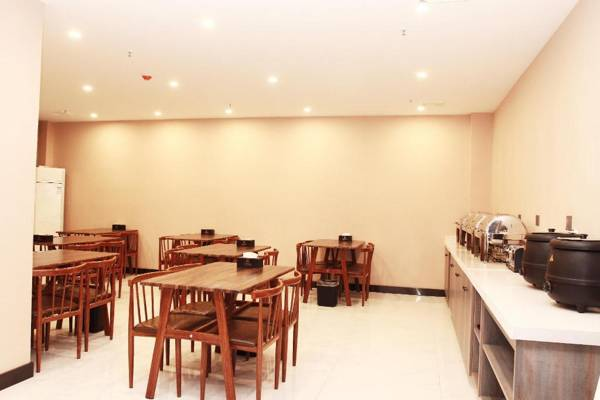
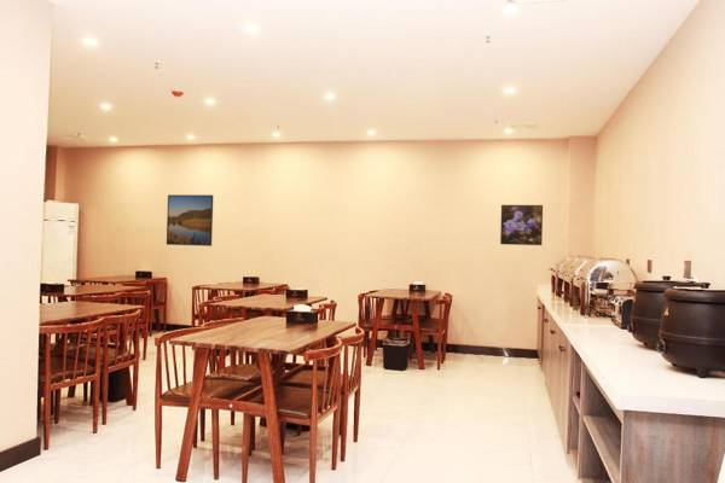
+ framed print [499,204,544,246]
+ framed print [166,193,214,248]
